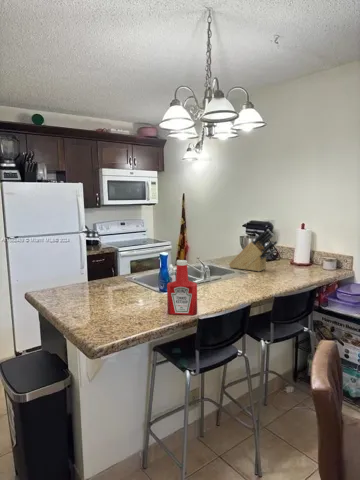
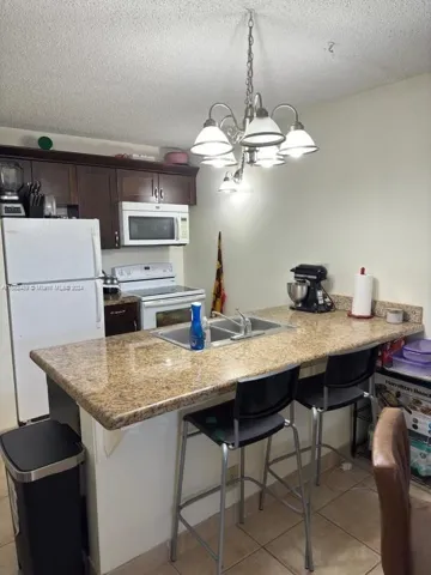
- soap bottle [166,259,198,316]
- knife block [228,228,279,272]
